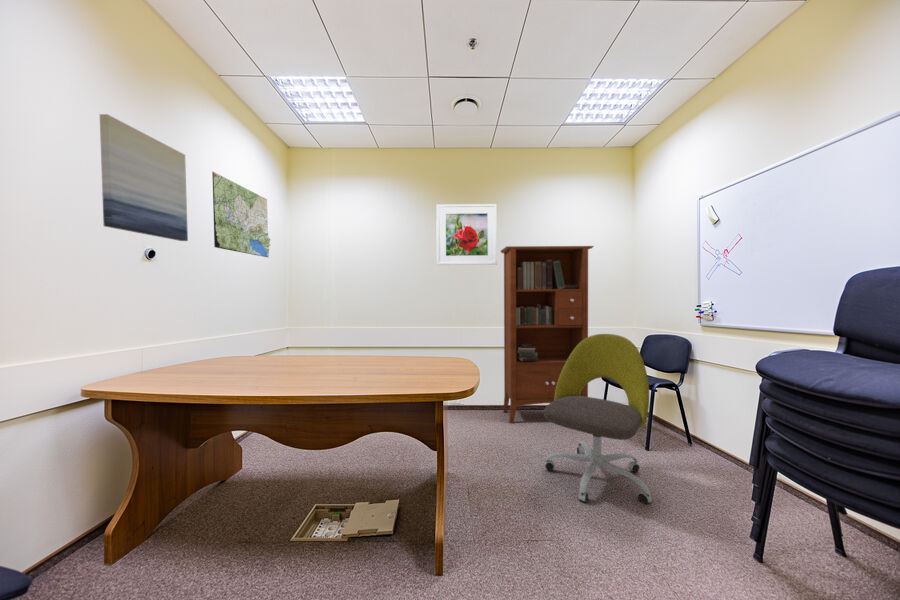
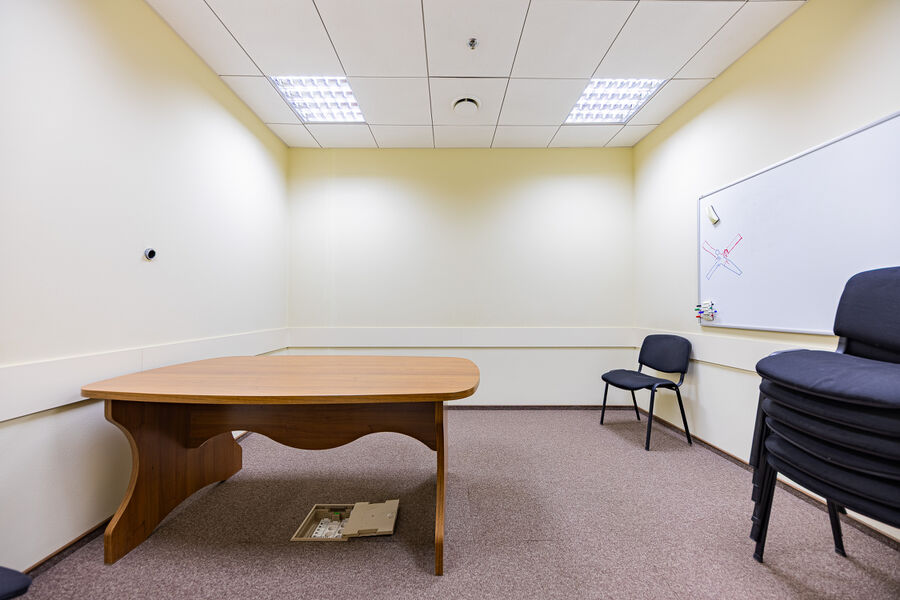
- bookcase [499,245,595,425]
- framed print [435,203,498,266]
- wall art [99,113,189,242]
- office chair [543,333,653,505]
- road map [211,171,272,258]
